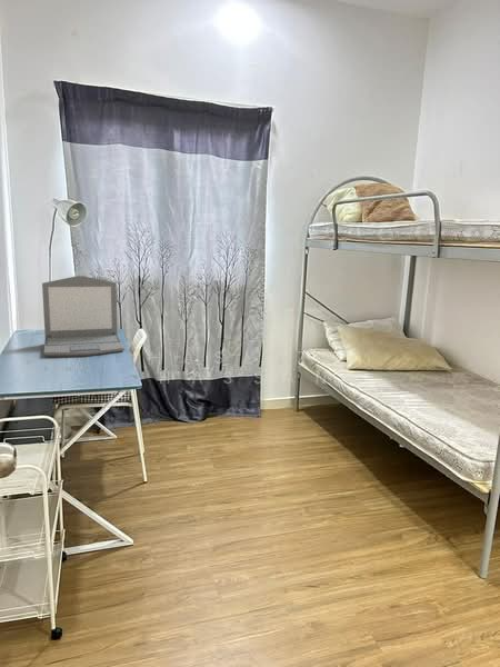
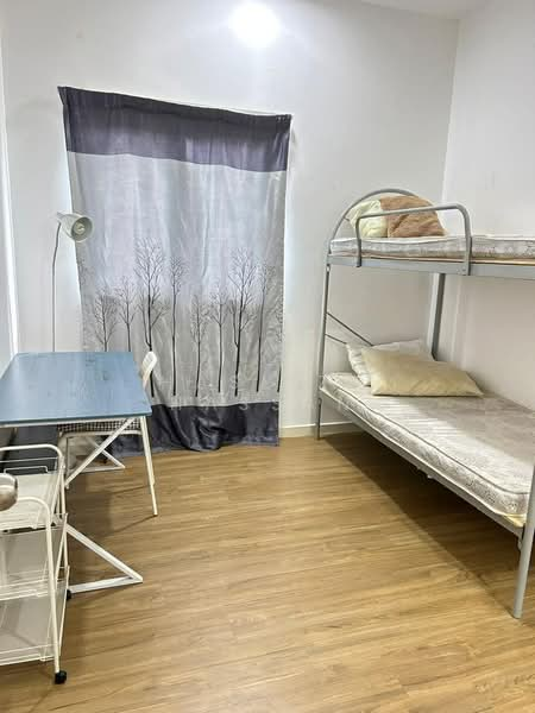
- laptop [41,275,126,358]
